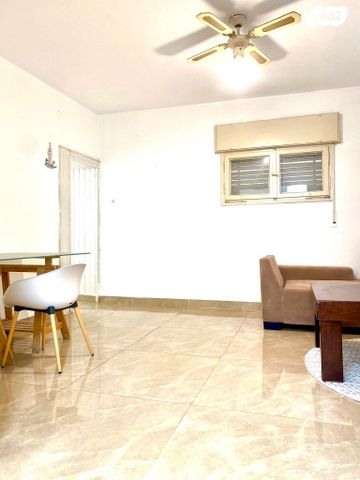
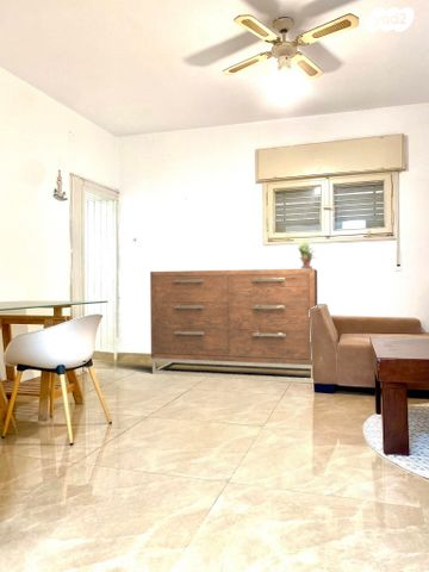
+ potted plant [296,240,317,269]
+ dresser [149,267,318,385]
